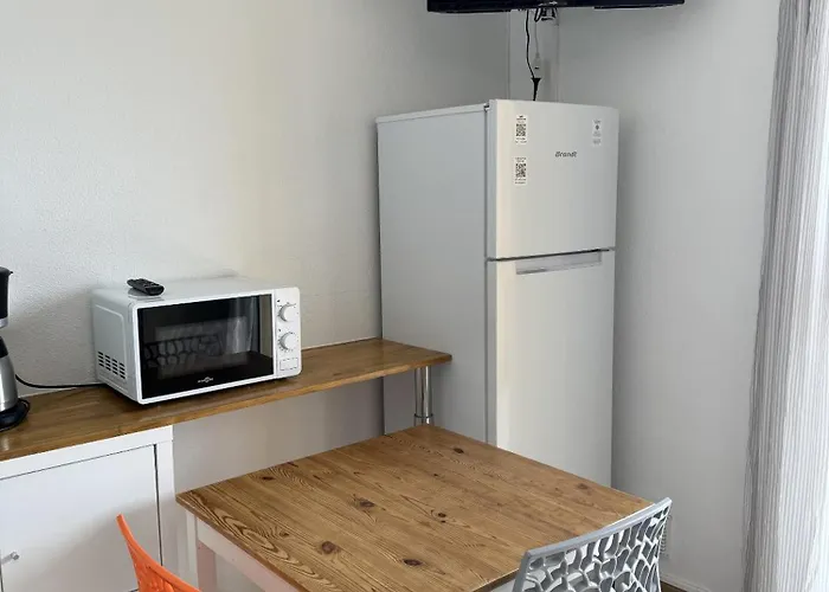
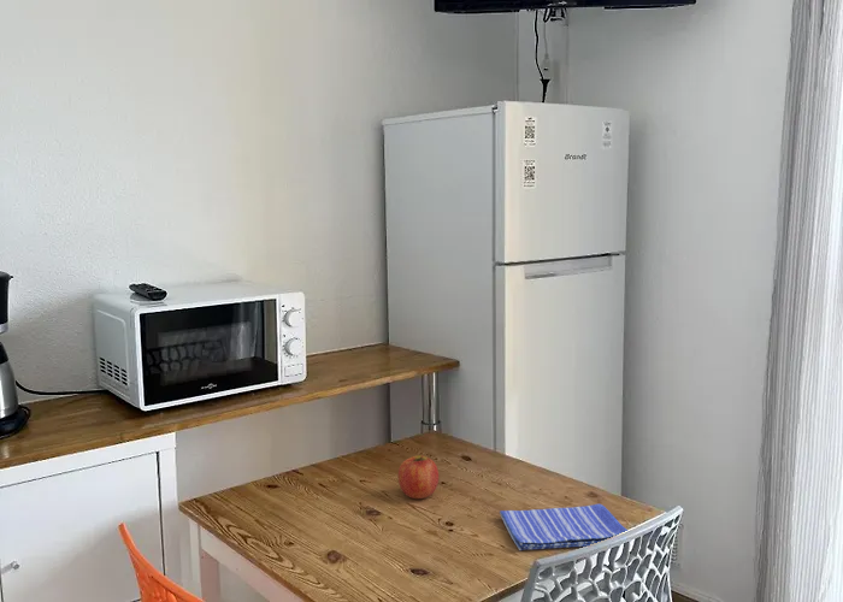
+ dish towel [499,503,629,551]
+ fruit [397,454,440,500]
